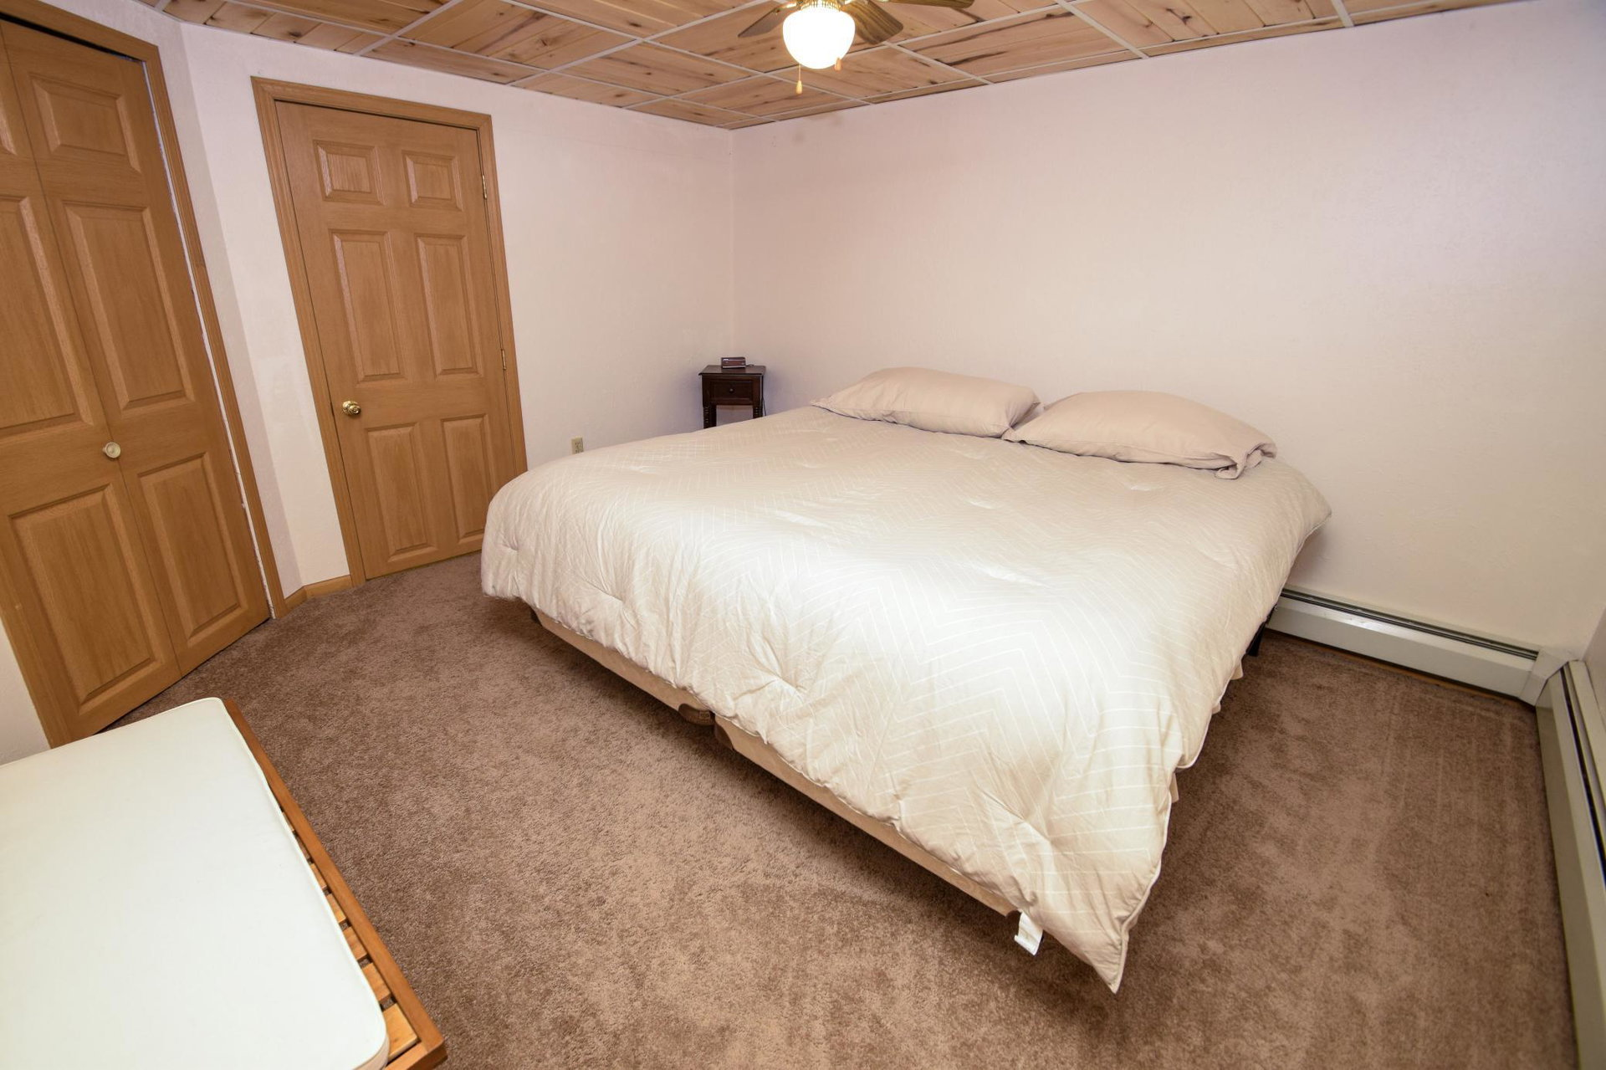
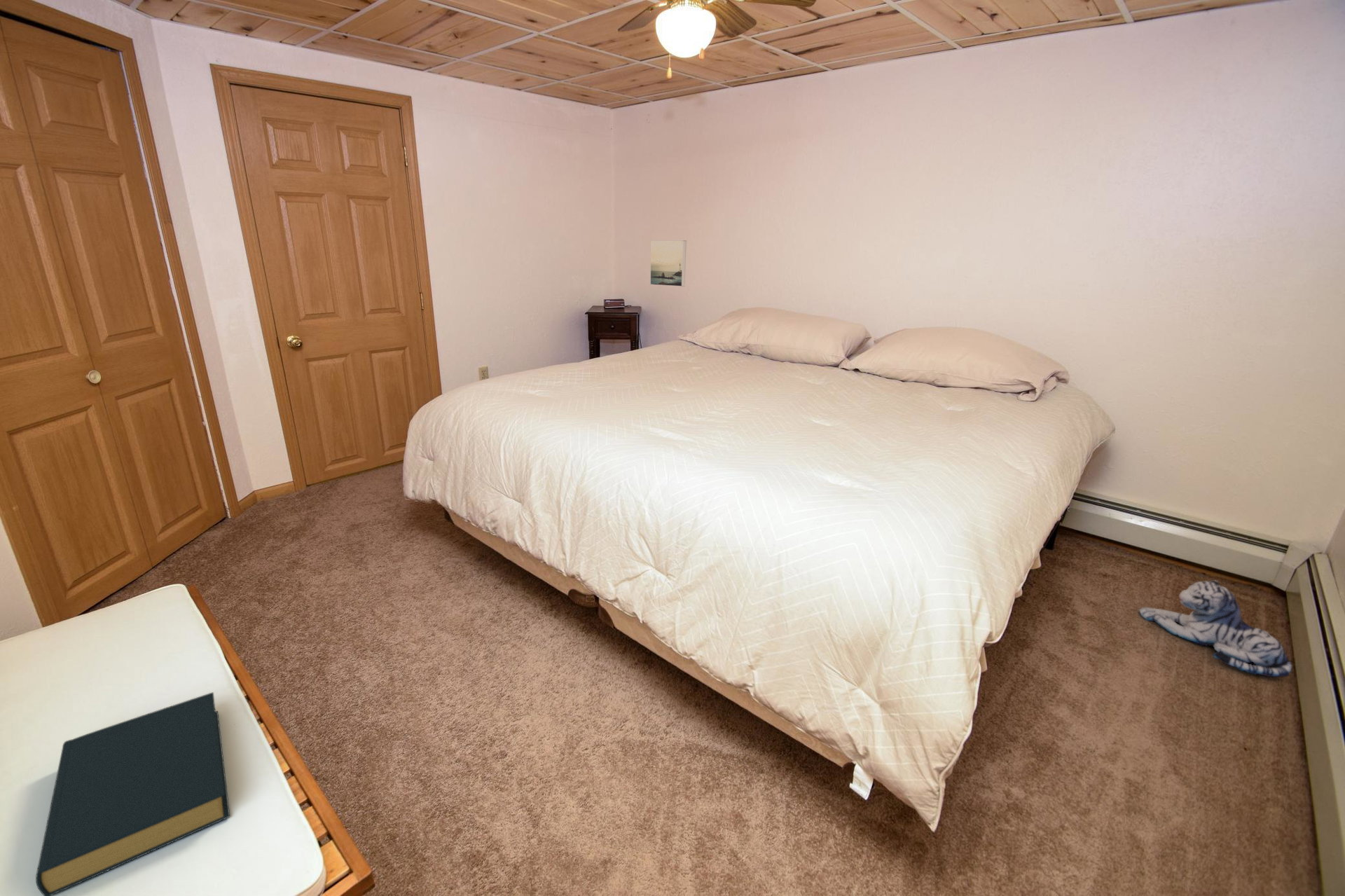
+ hardback book [35,691,230,896]
+ plush toy [1138,579,1292,677]
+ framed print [649,240,687,287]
